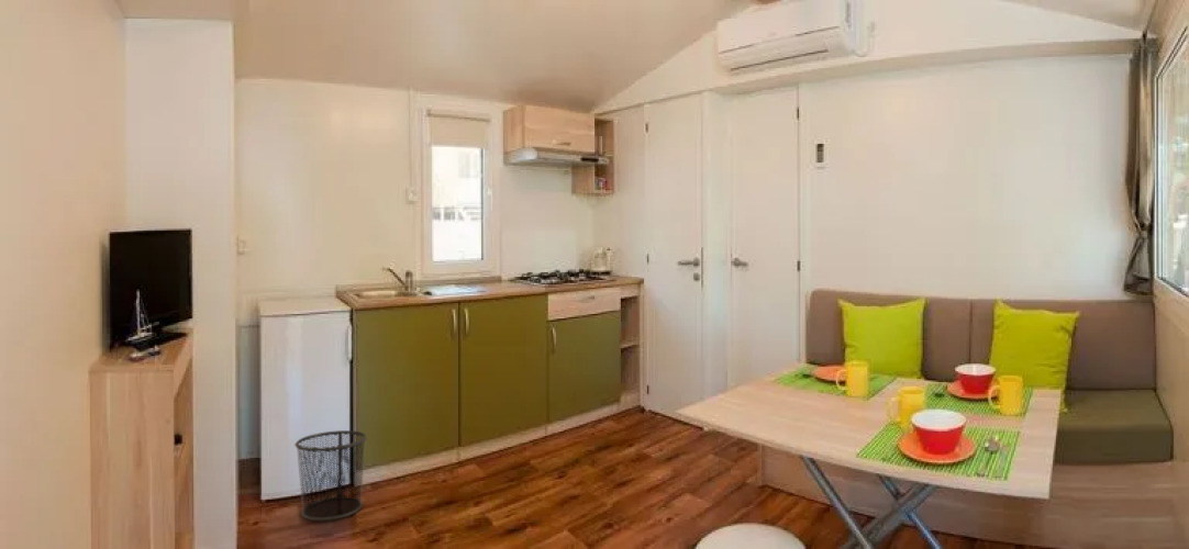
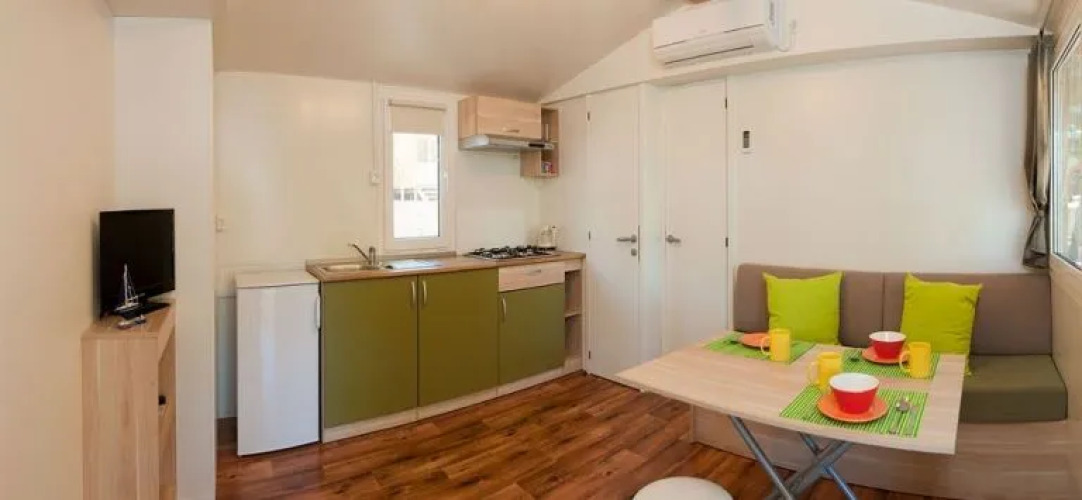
- waste bin [293,429,368,522]
